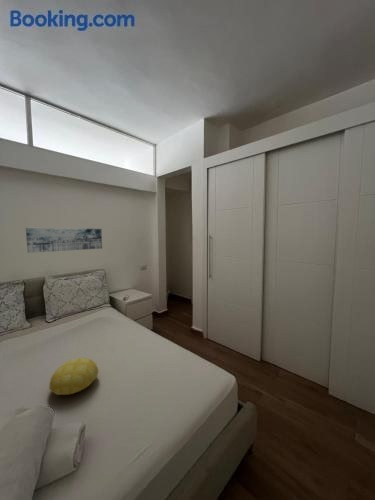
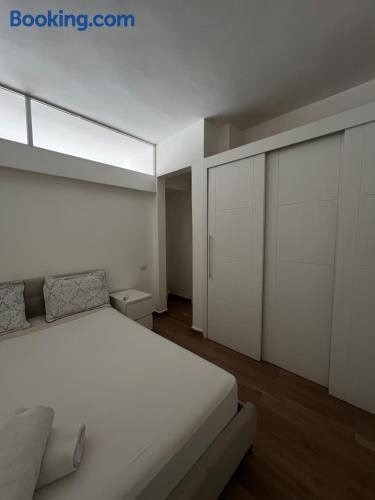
- wall art [25,227,103,254]
- cushion [48,357,100,396]
